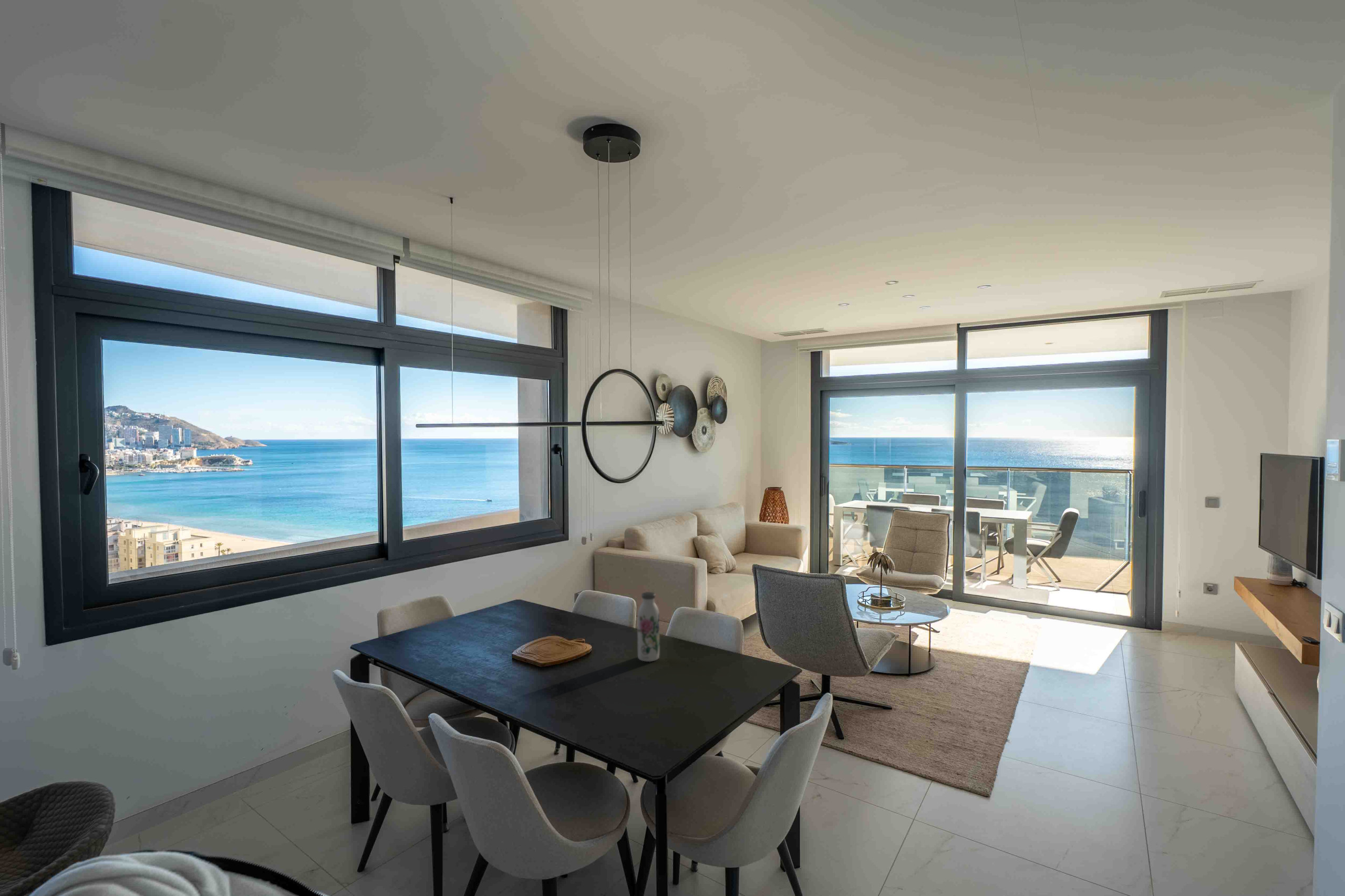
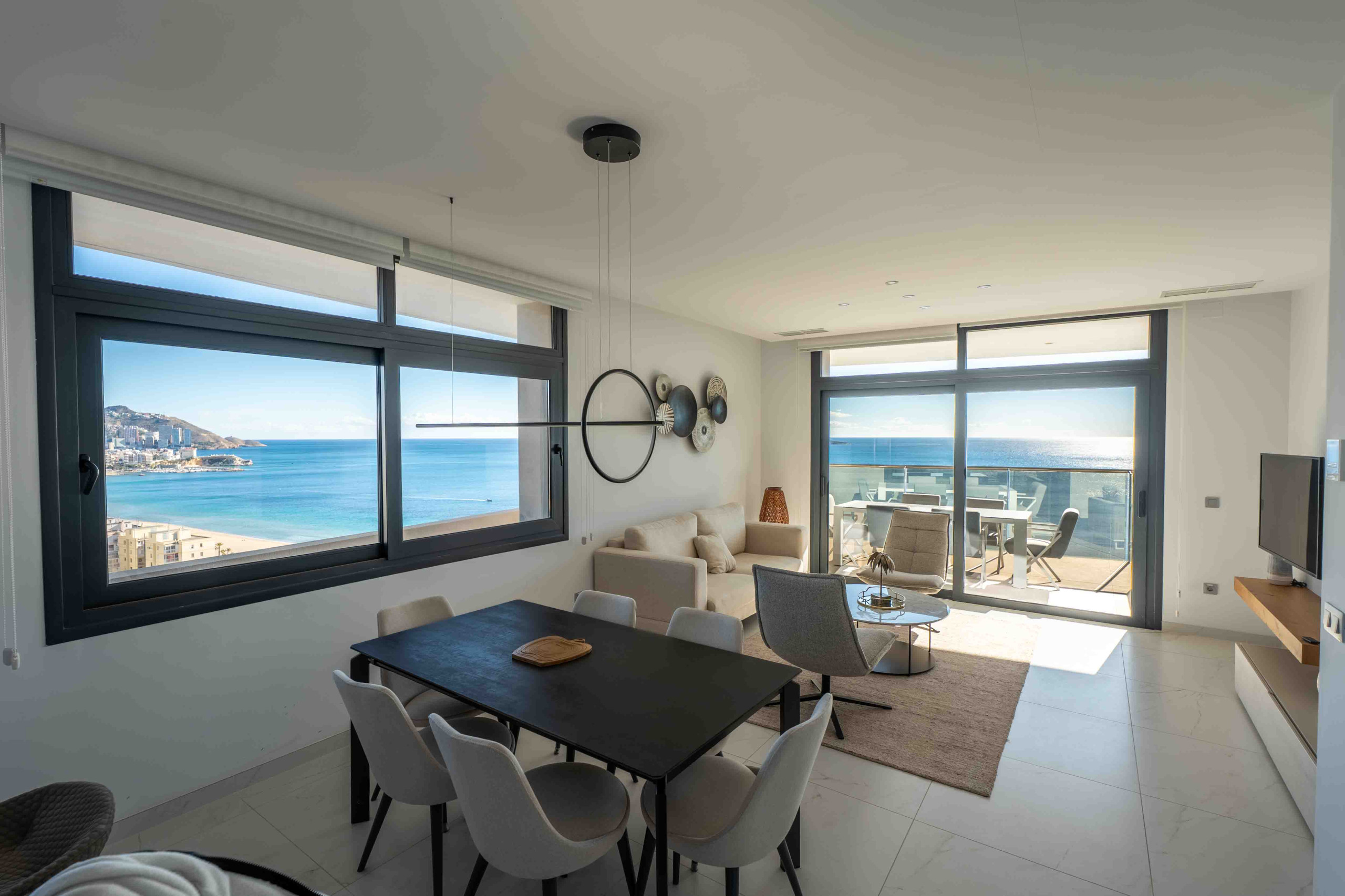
- water bottle [637,591,660,662]
